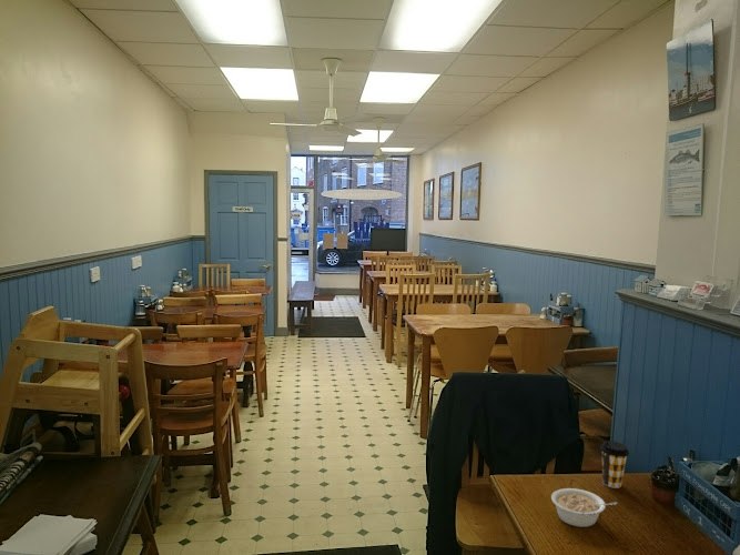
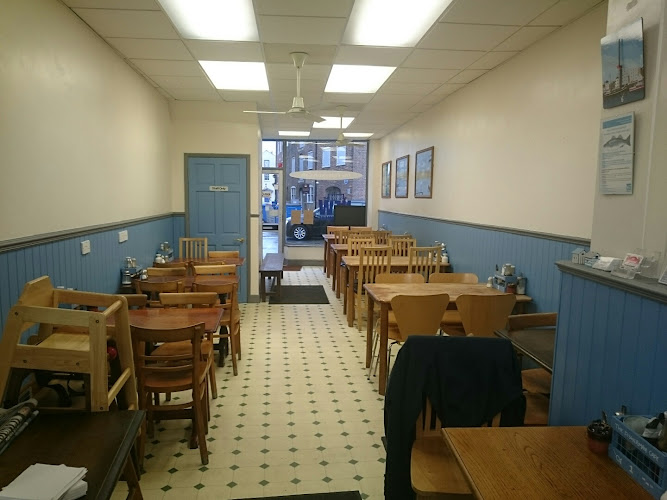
- coffee cup [599,440,630,490]
- legume [550,487,618,528]
